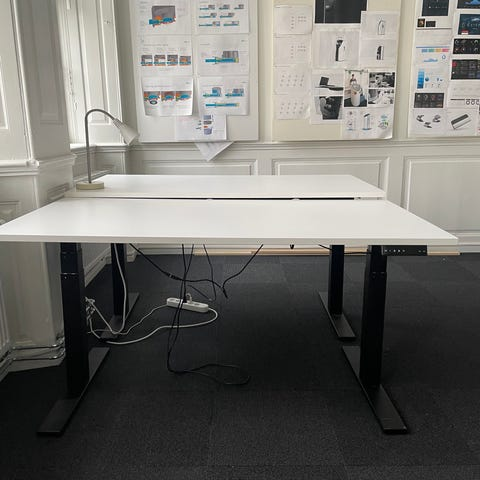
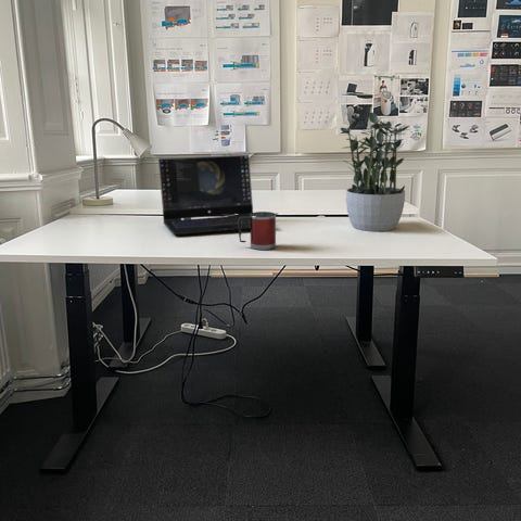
+ potted plant [340,111,411,232]
+ mug [238,211,279,251]
+ laptop [157,154,254,236]
